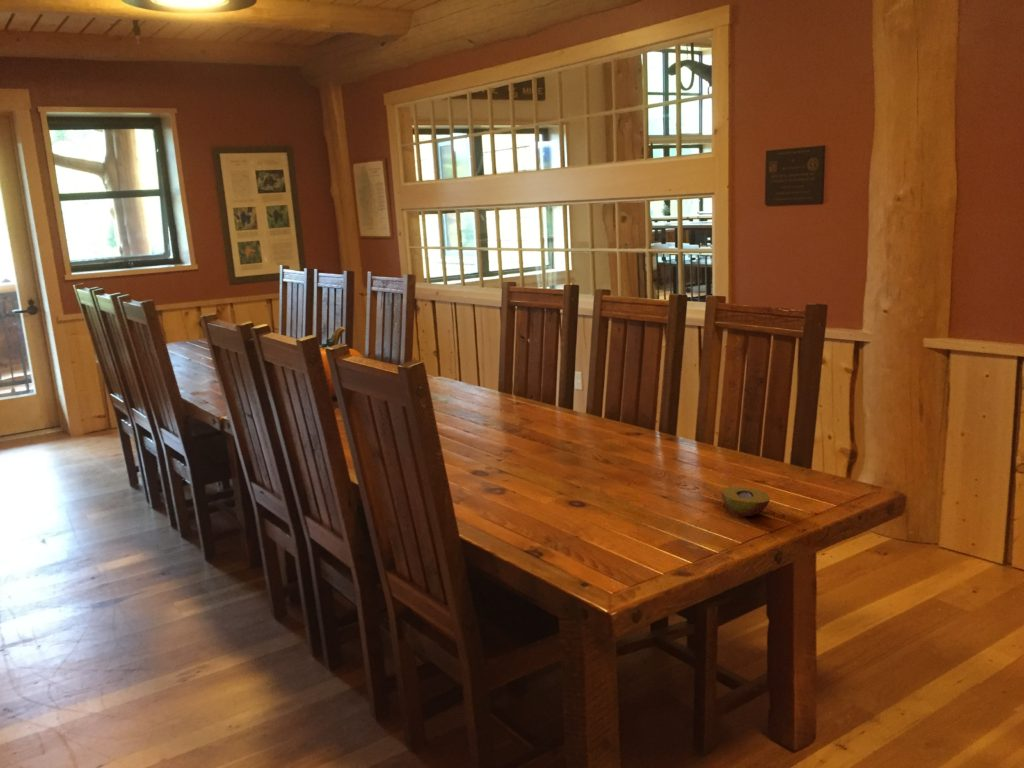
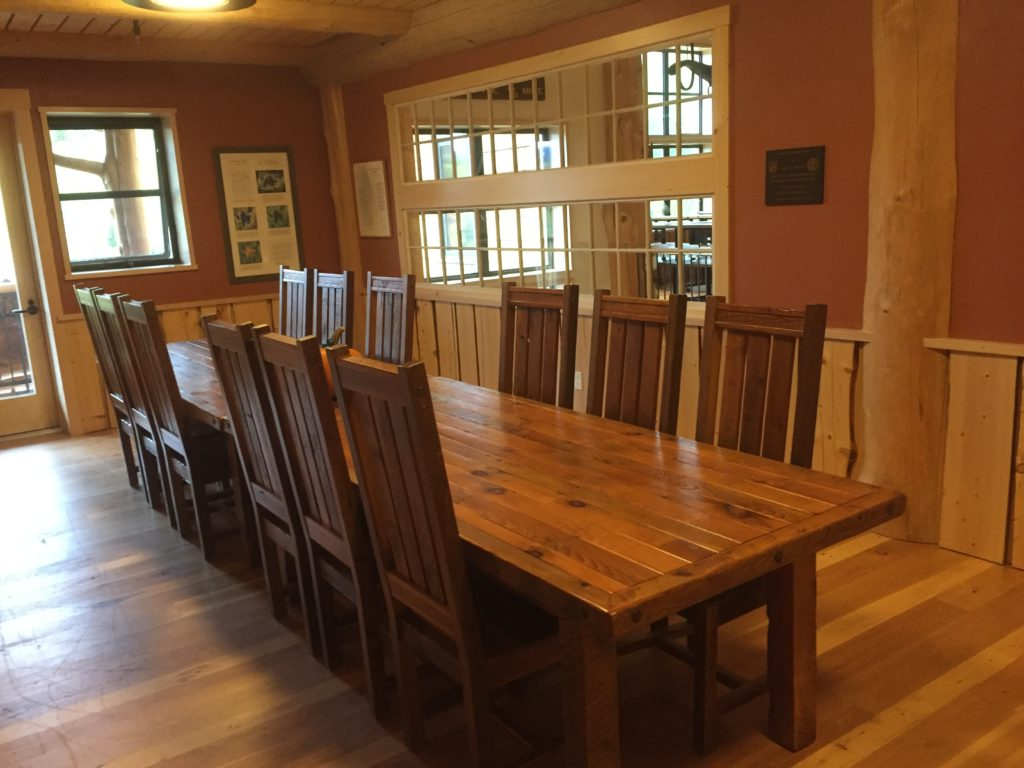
- fruit [720,485,771,517]
